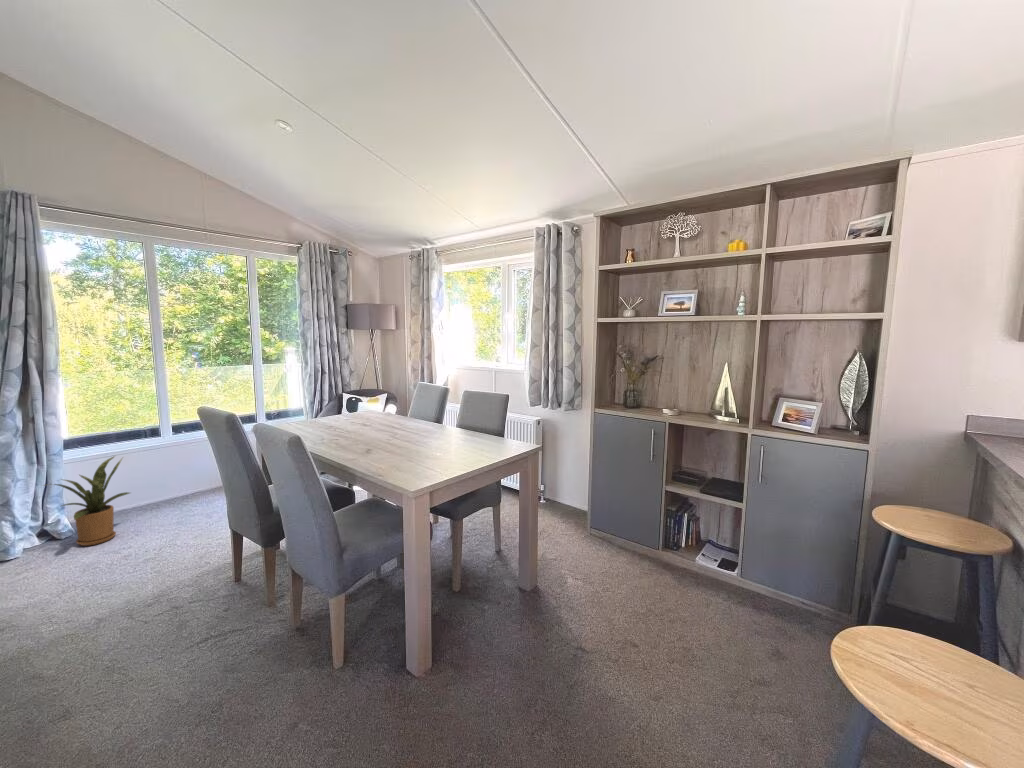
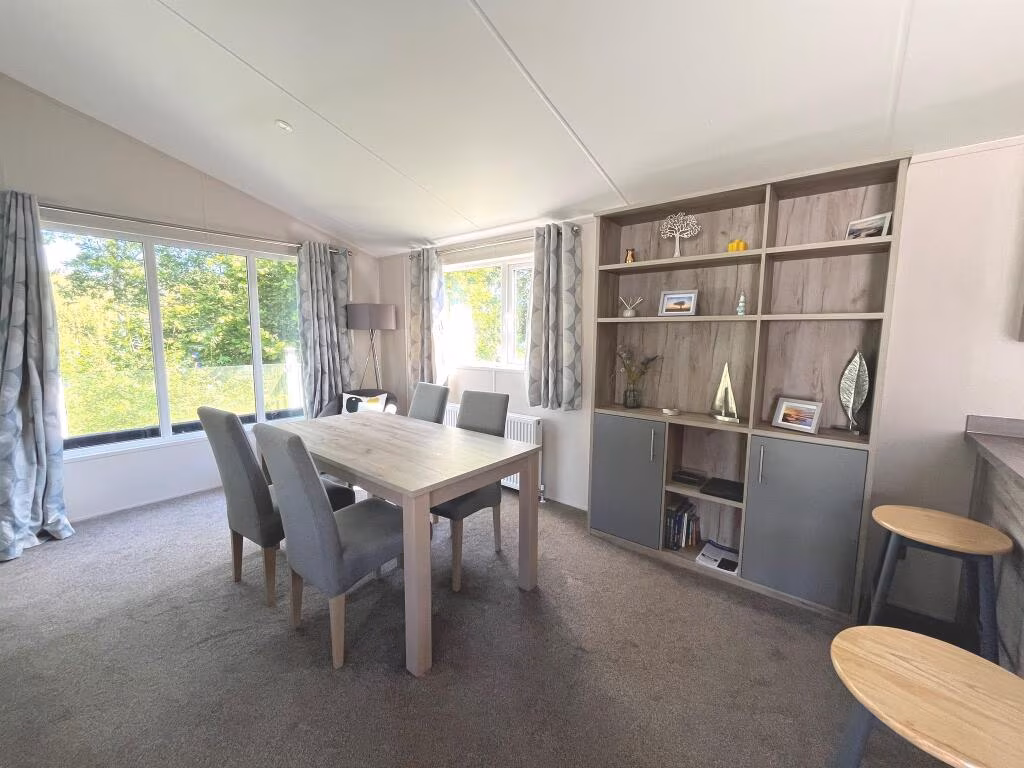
- house plant [41,455,131,547]
